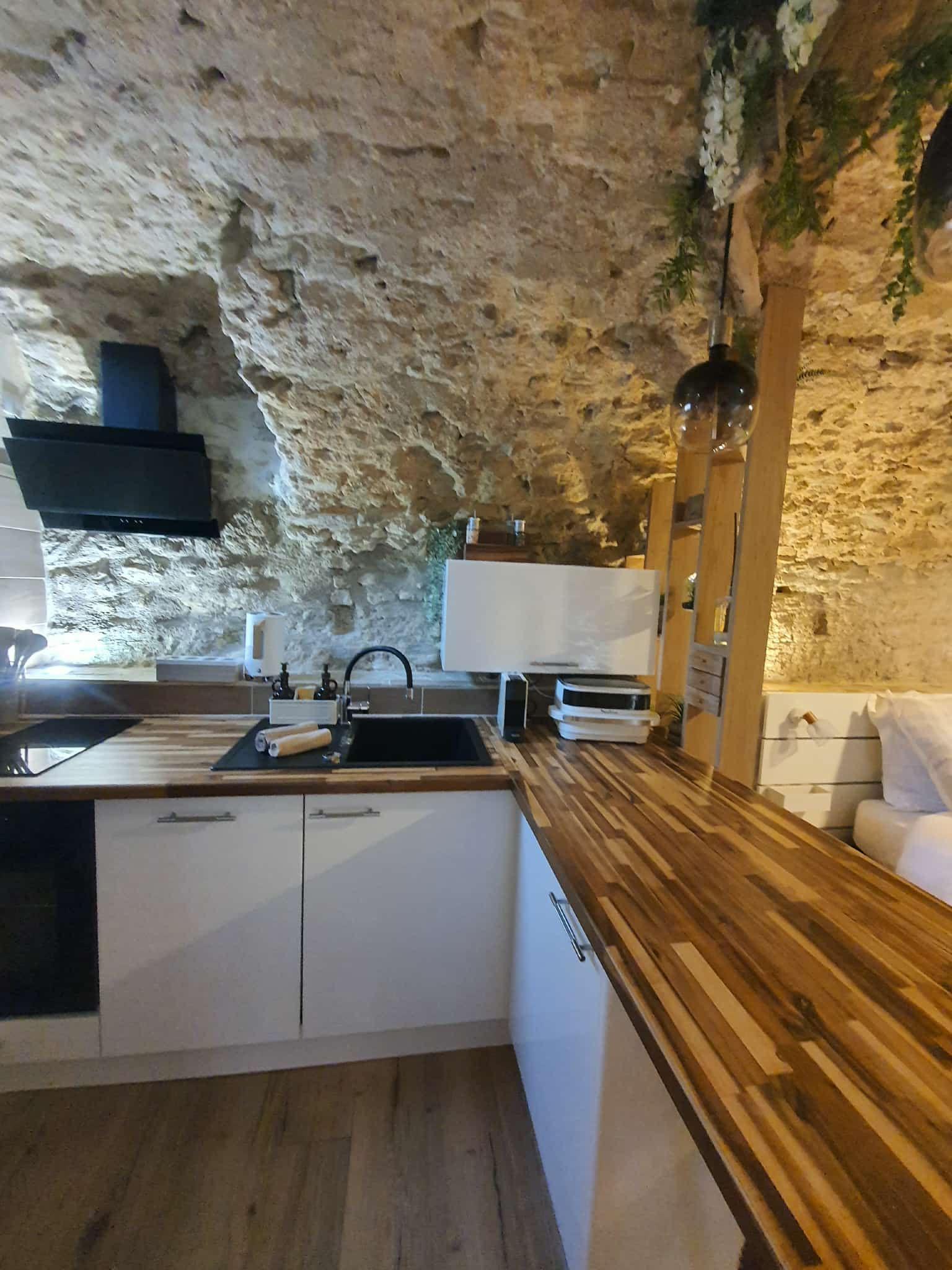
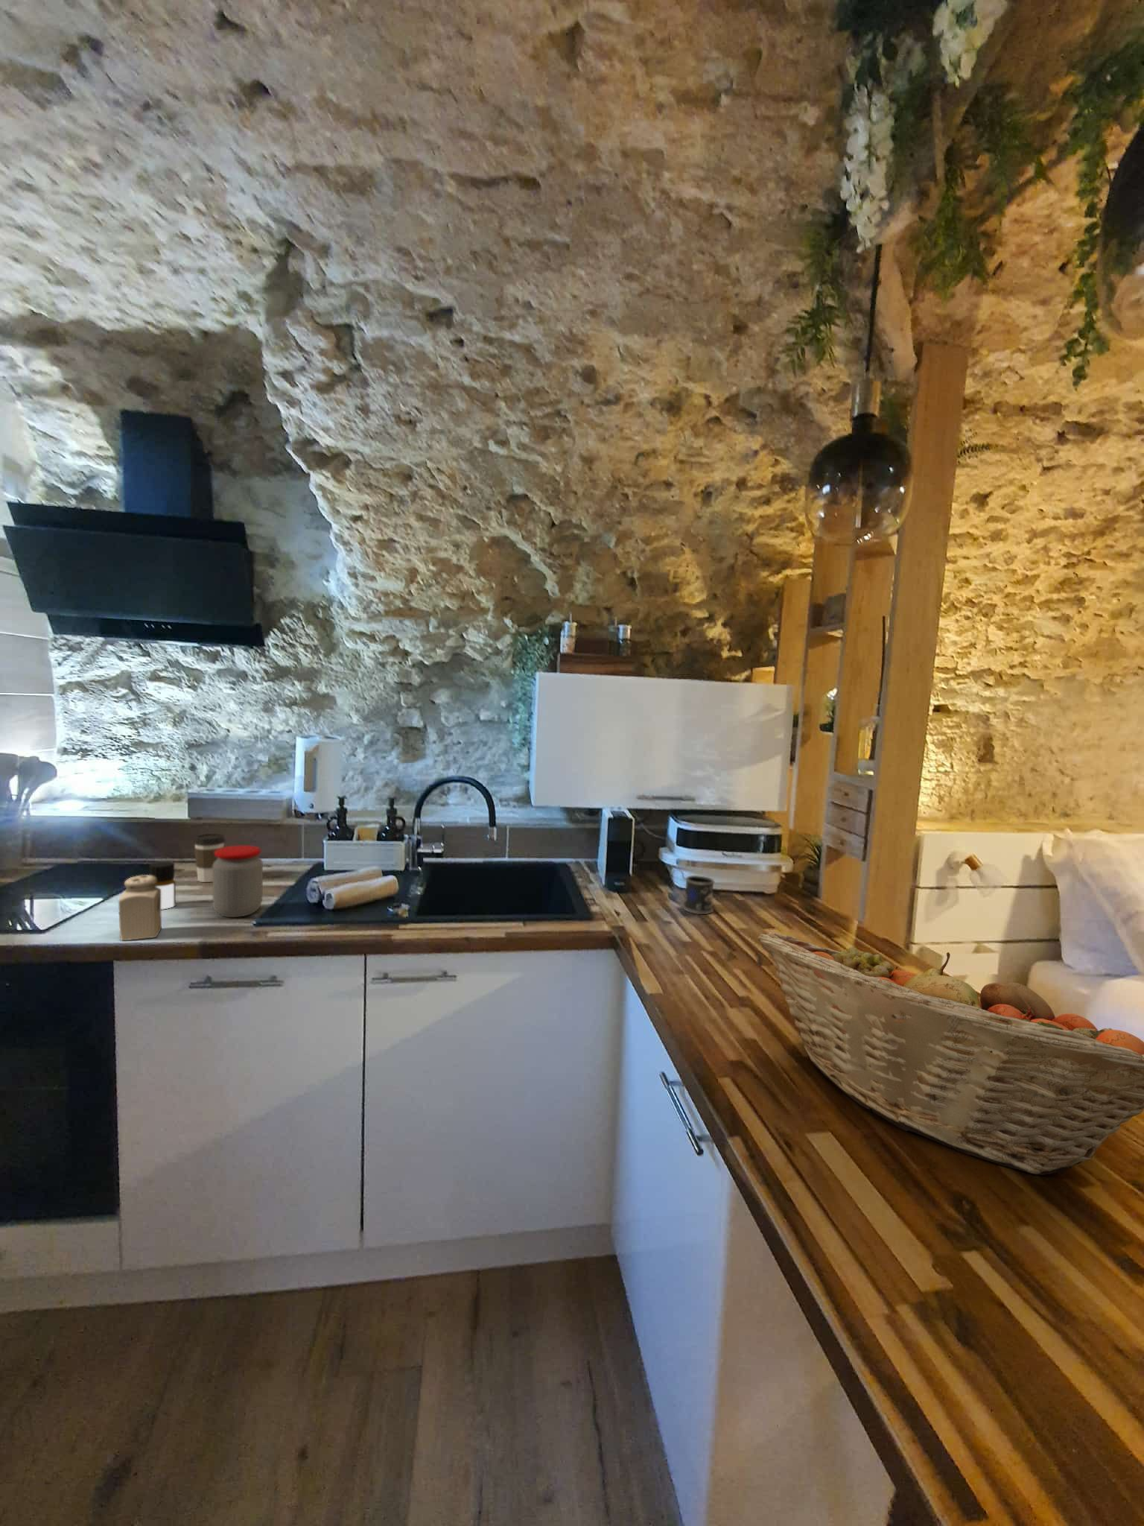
+ salt shaker [118,874,162,941]
+ bottle [148,862,177,911]
+ fruit basket [757,931,1144,1176]
+ coffee cup [193,833,226,883]
+ jar [213,845,263,918]
+ mug [671,869,715,916]
